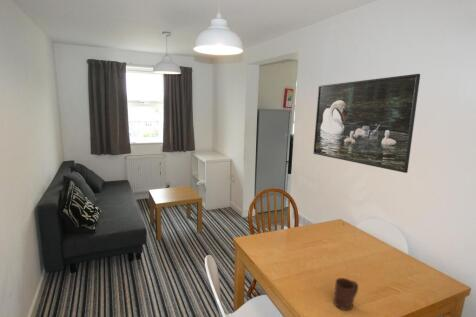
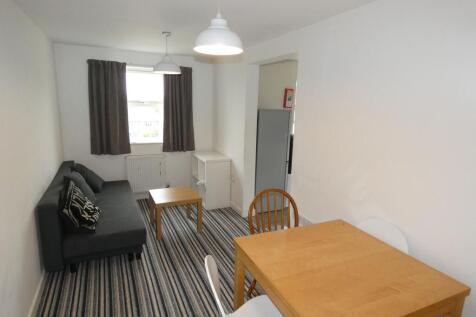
- cup [333,277,359,311]
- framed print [312,73,421,174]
